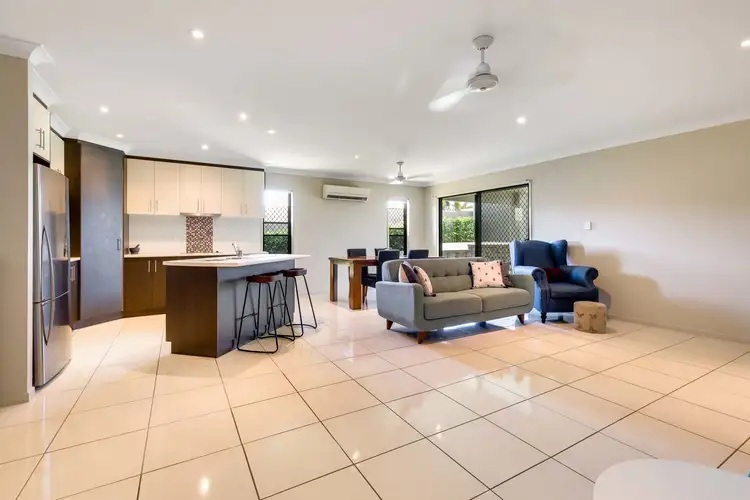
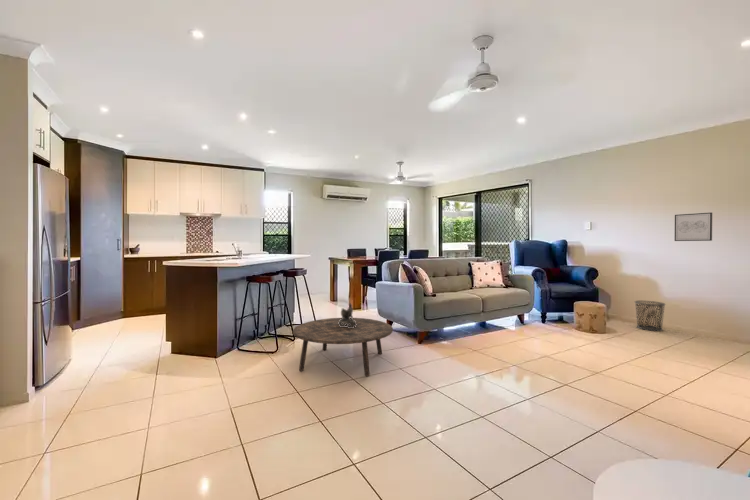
+ waste bin [634,300,667,332]
+ wall art [674,212,713,242]
+ decorative bowl [338,302,357,328]
+ coffee table [292,317,394,377]
